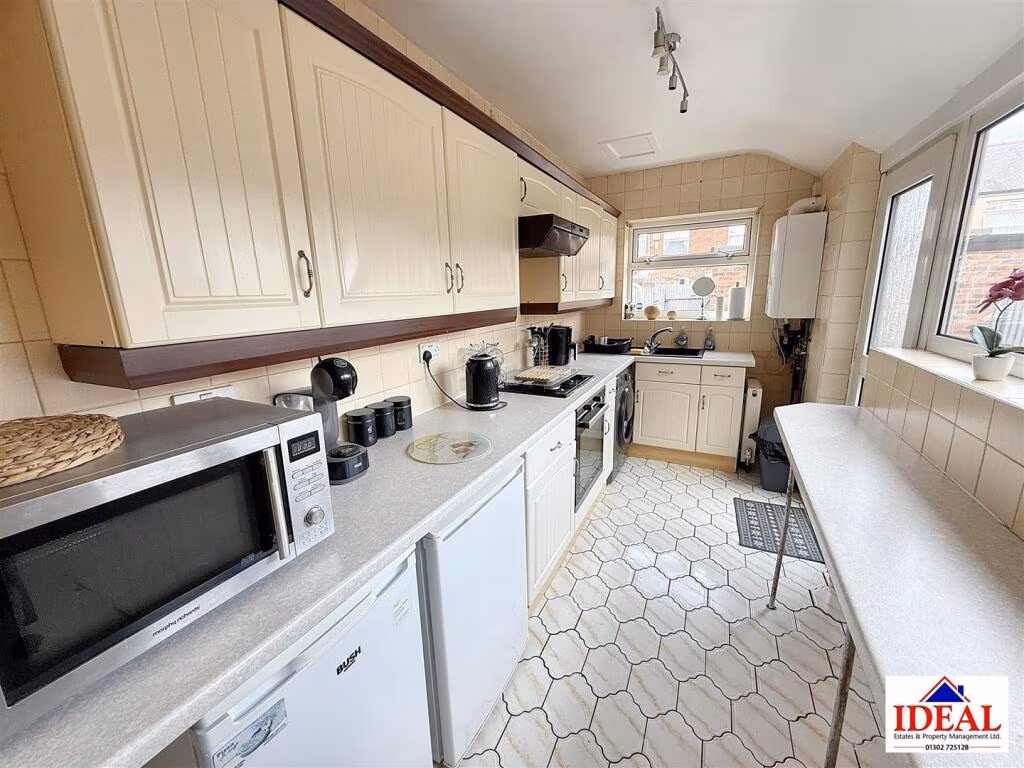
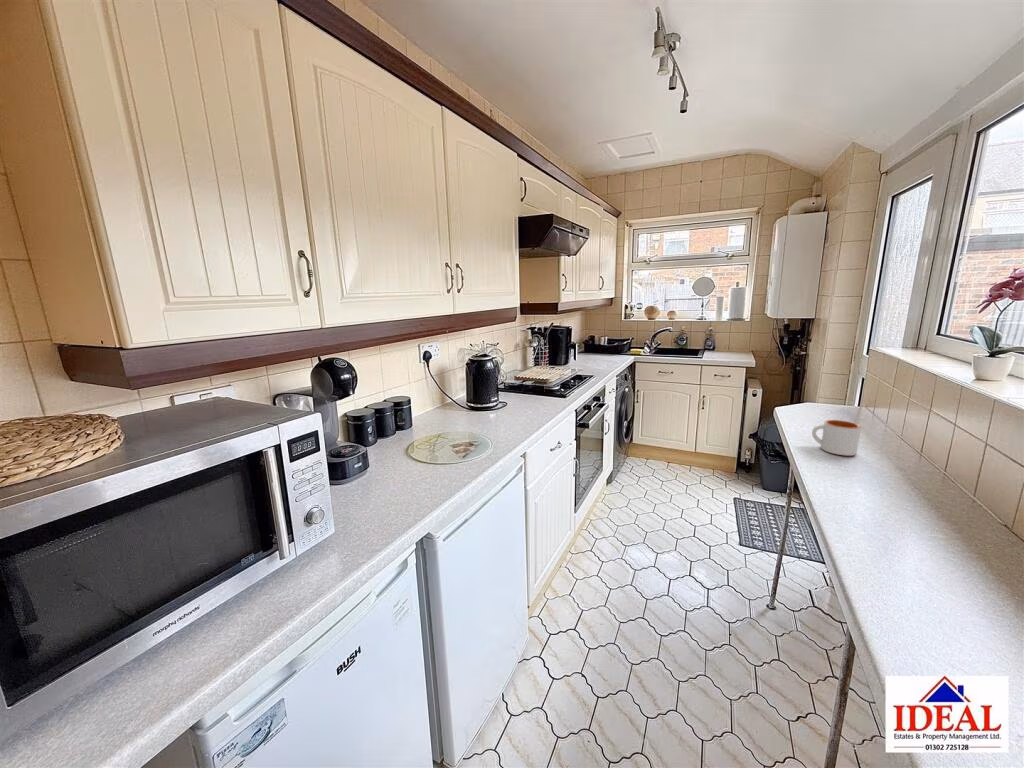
+ mug [811,419,862,457]
